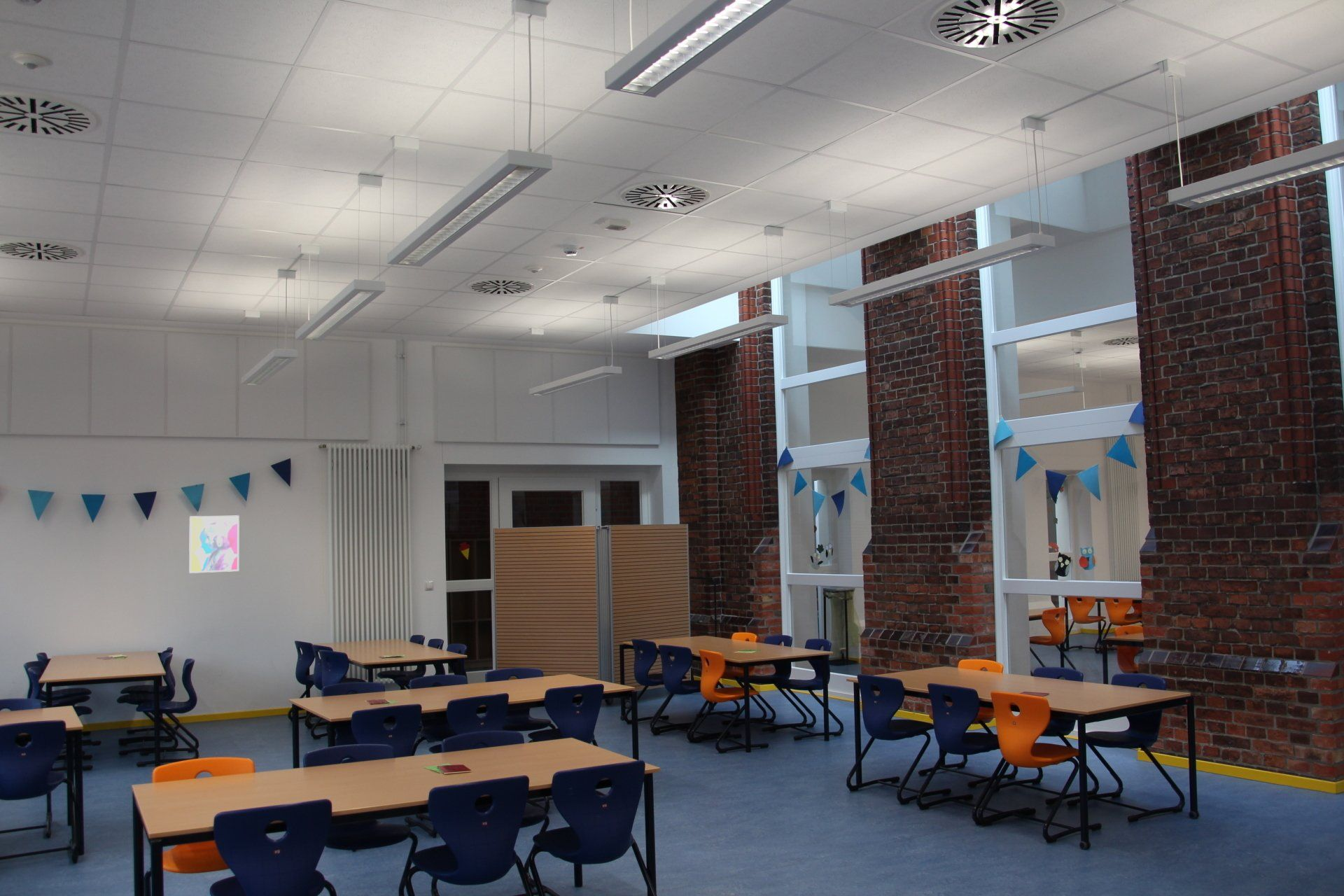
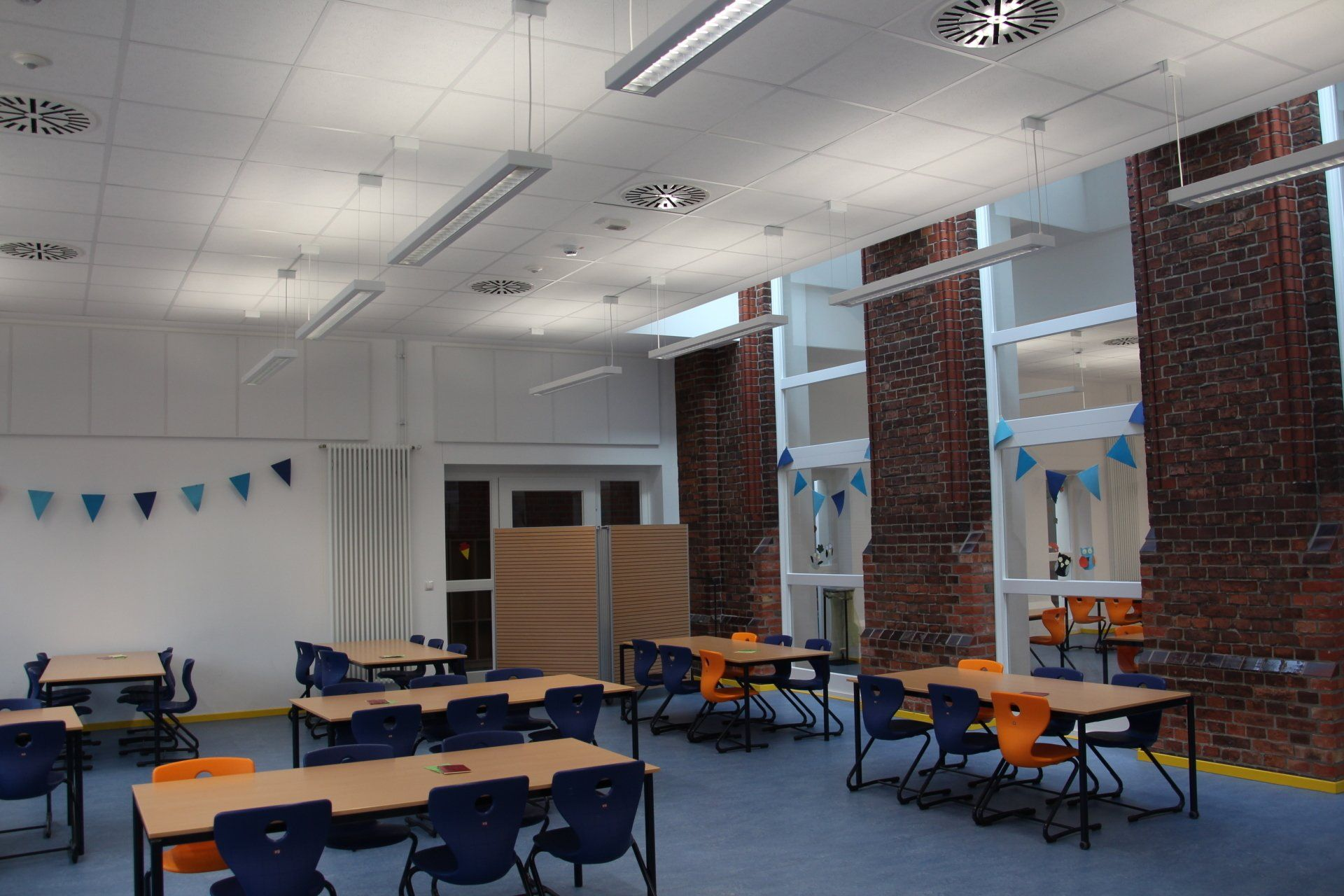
- wall art [188,514,240,574]
